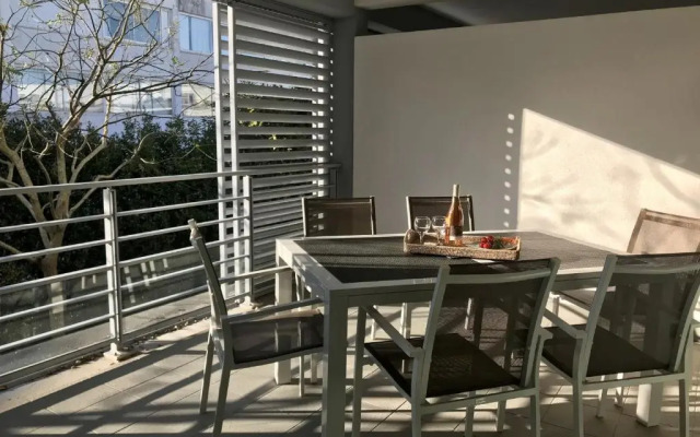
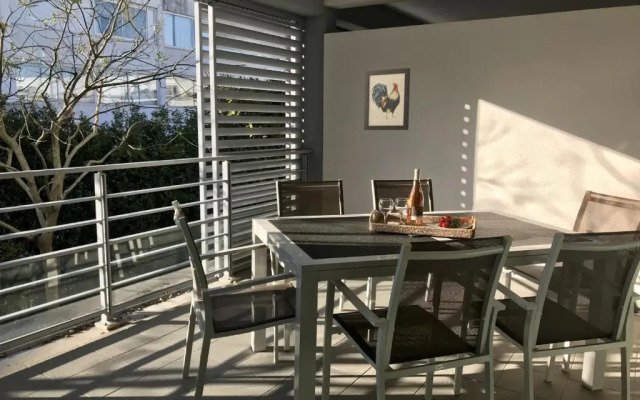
+ wall art [363,67,411,131]
